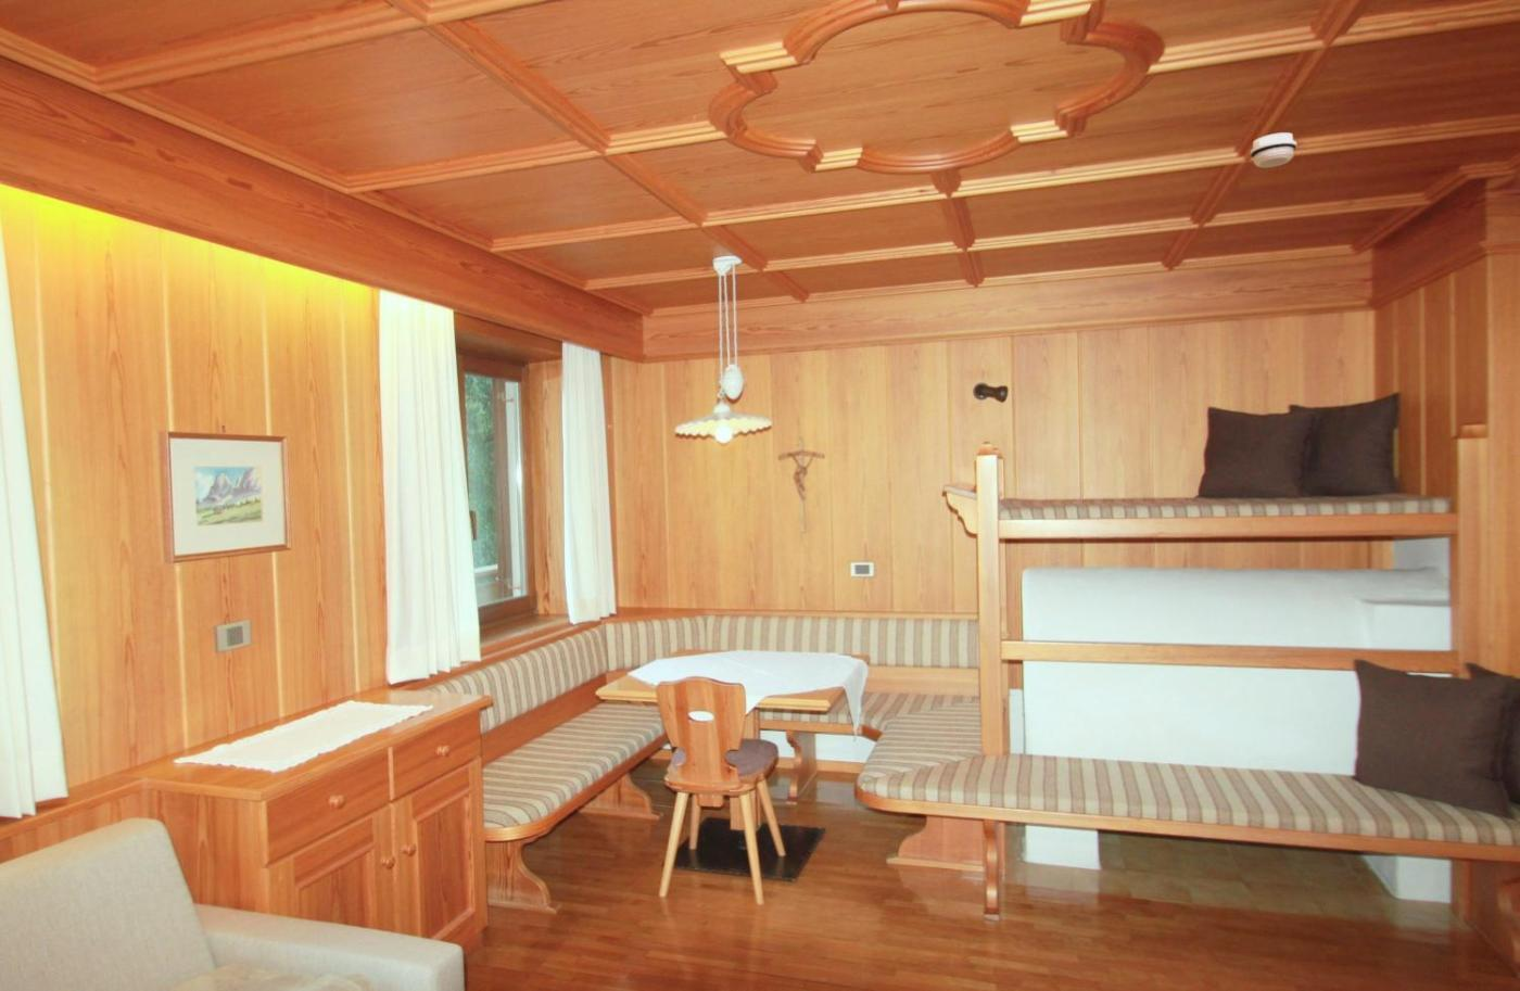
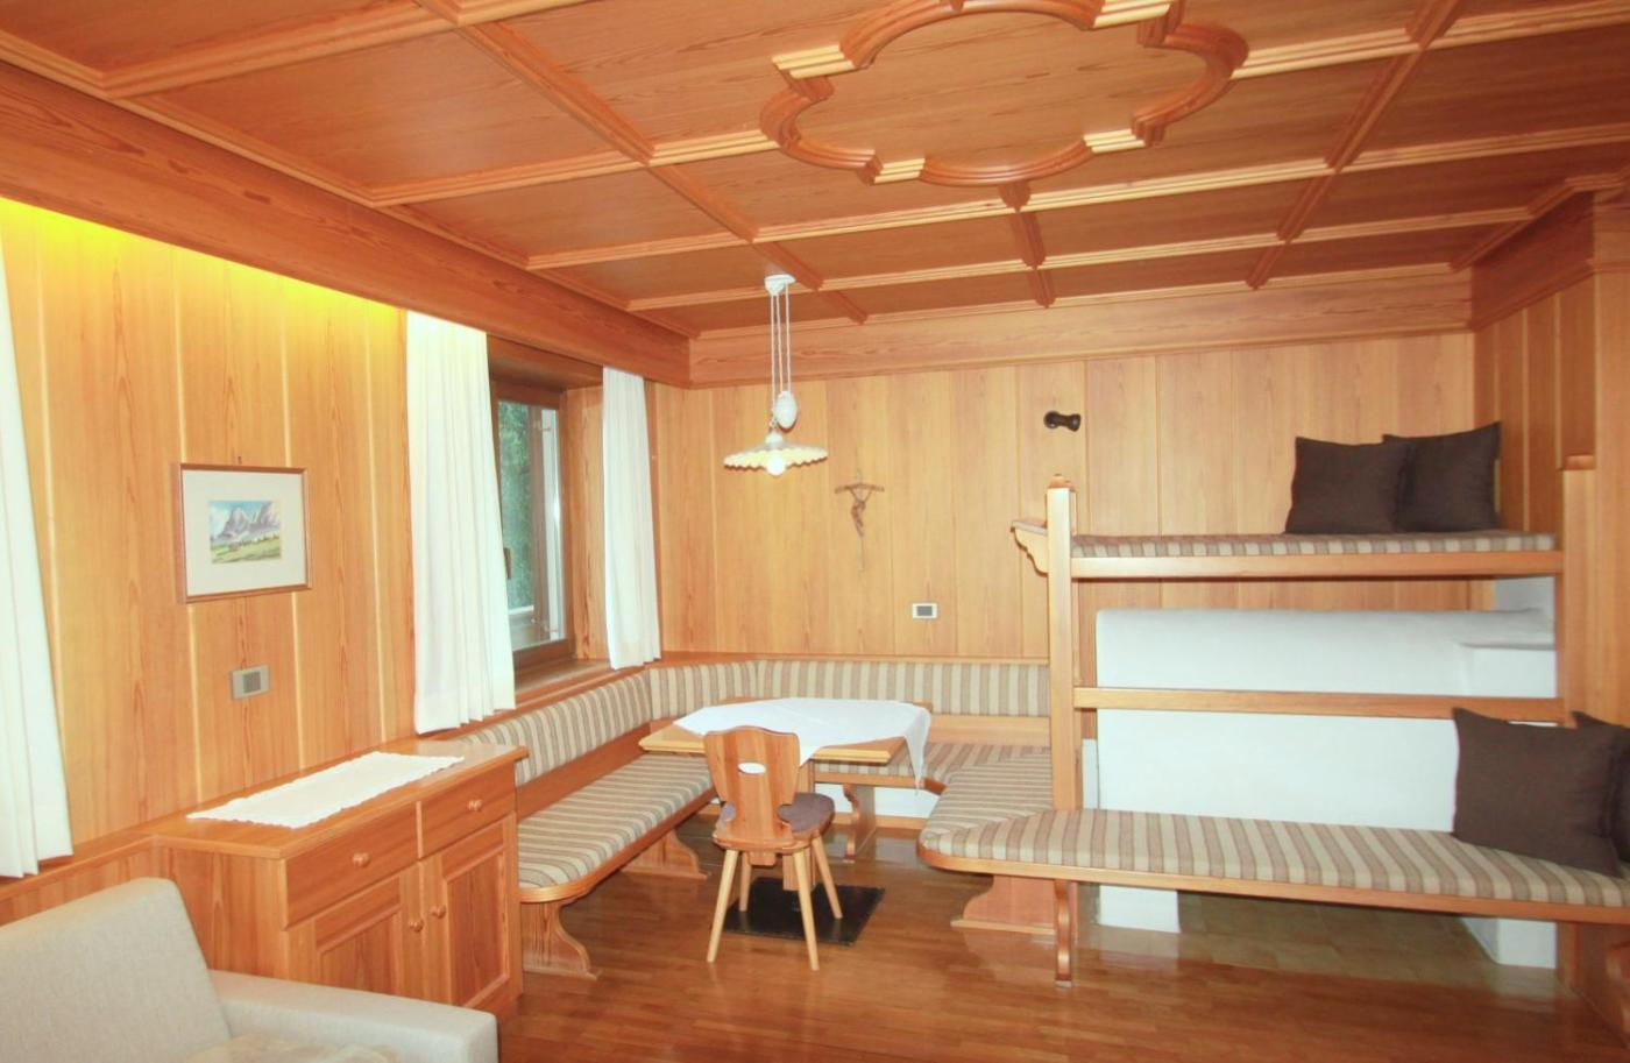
- smoke detector [1250,132,1297,168]
